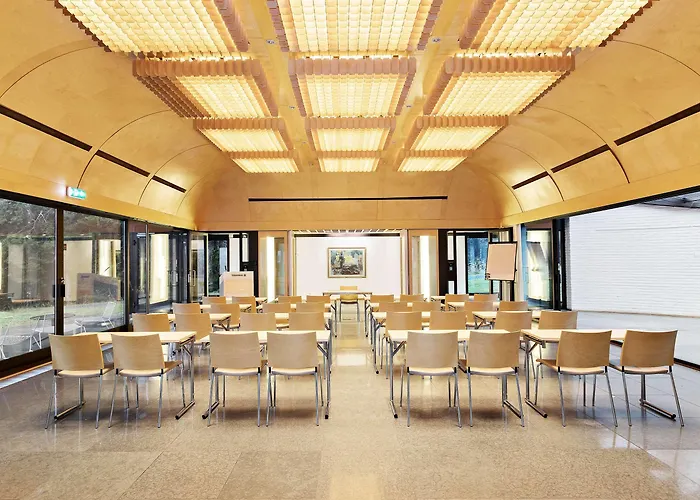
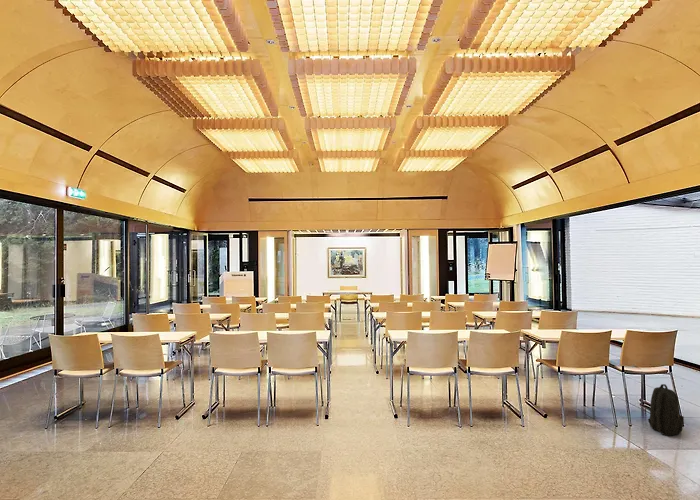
+ backpack [647,383,685,436]
